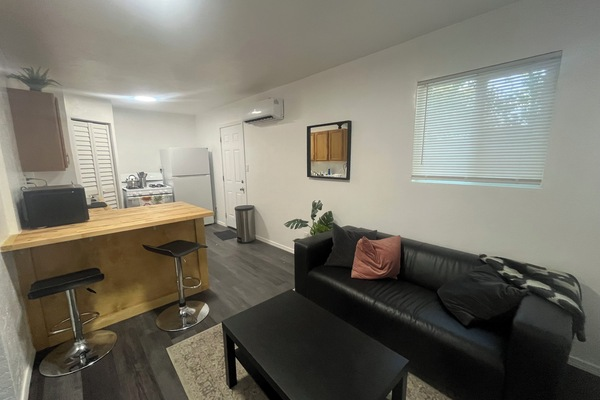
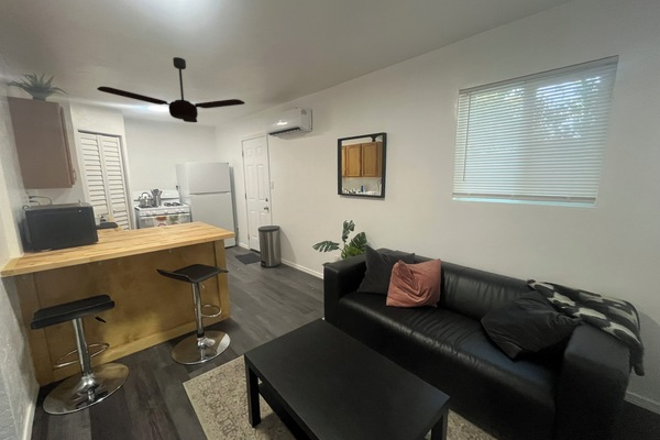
+ ceiling fan [96,56,245,123]
